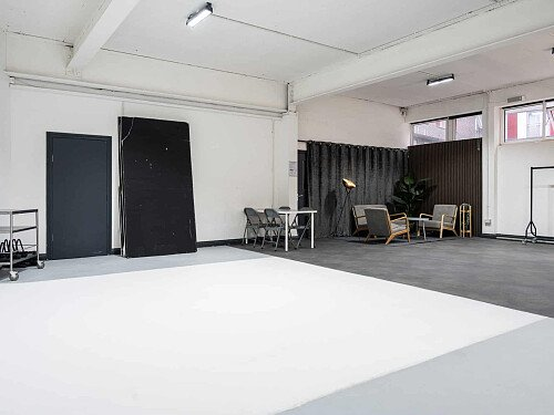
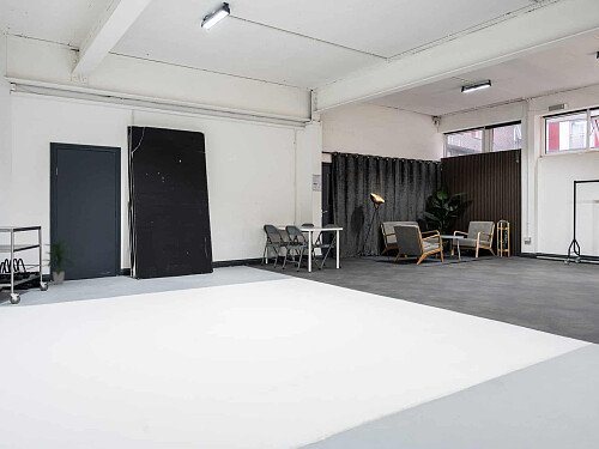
+ indoor plant [41,238,75,285]
